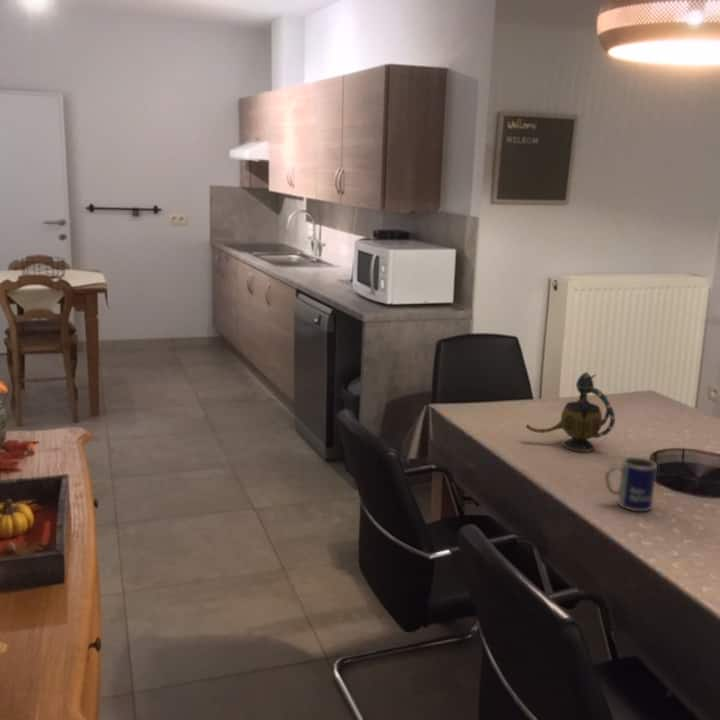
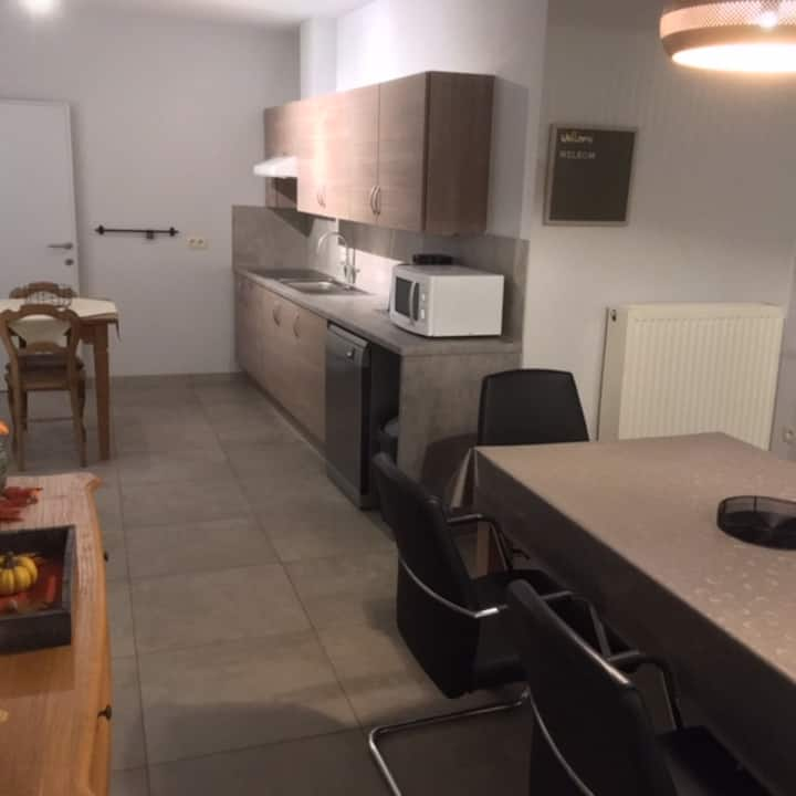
- teapot [525,371,616,453]
- mug [604,456,658,512]
